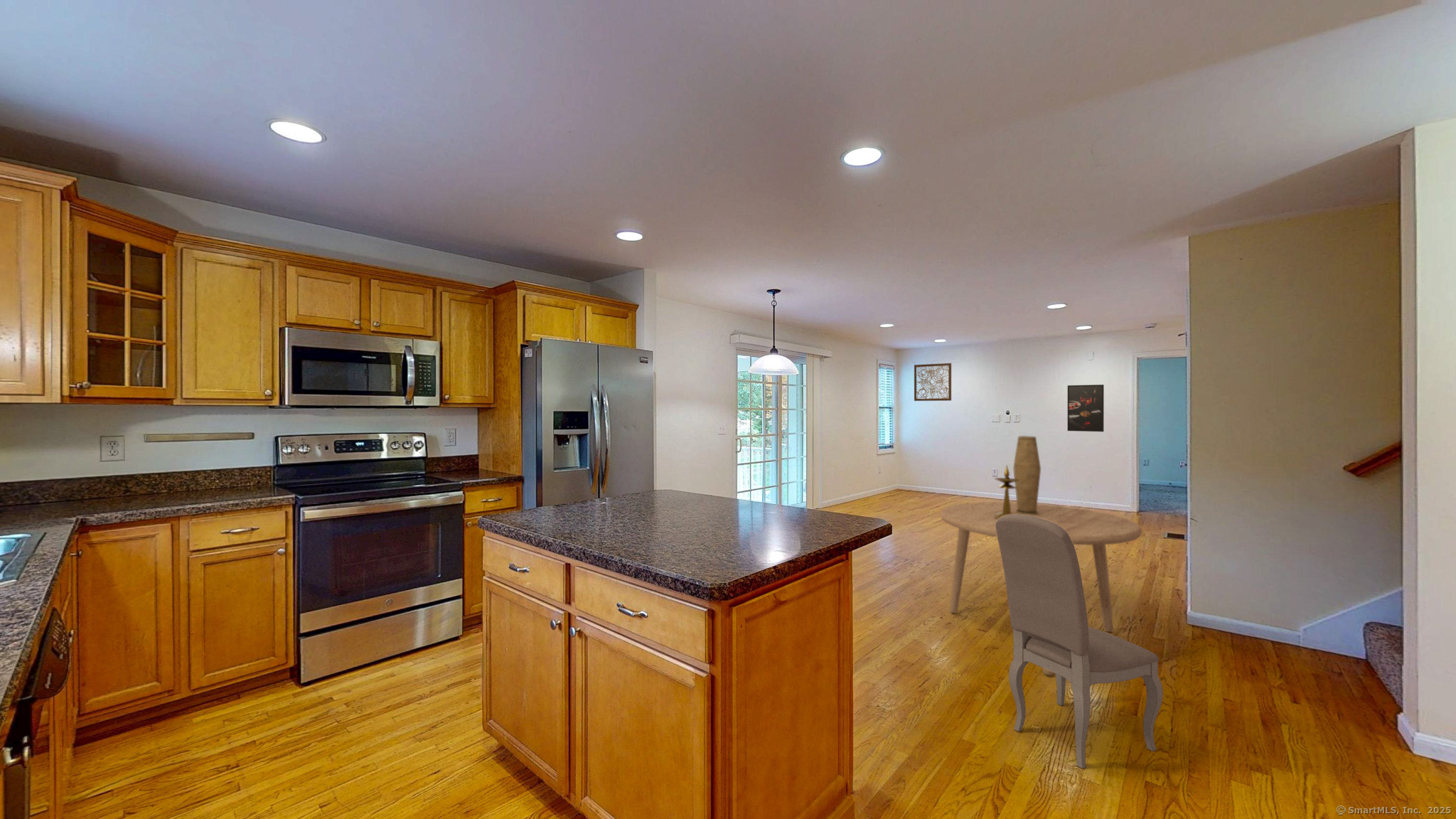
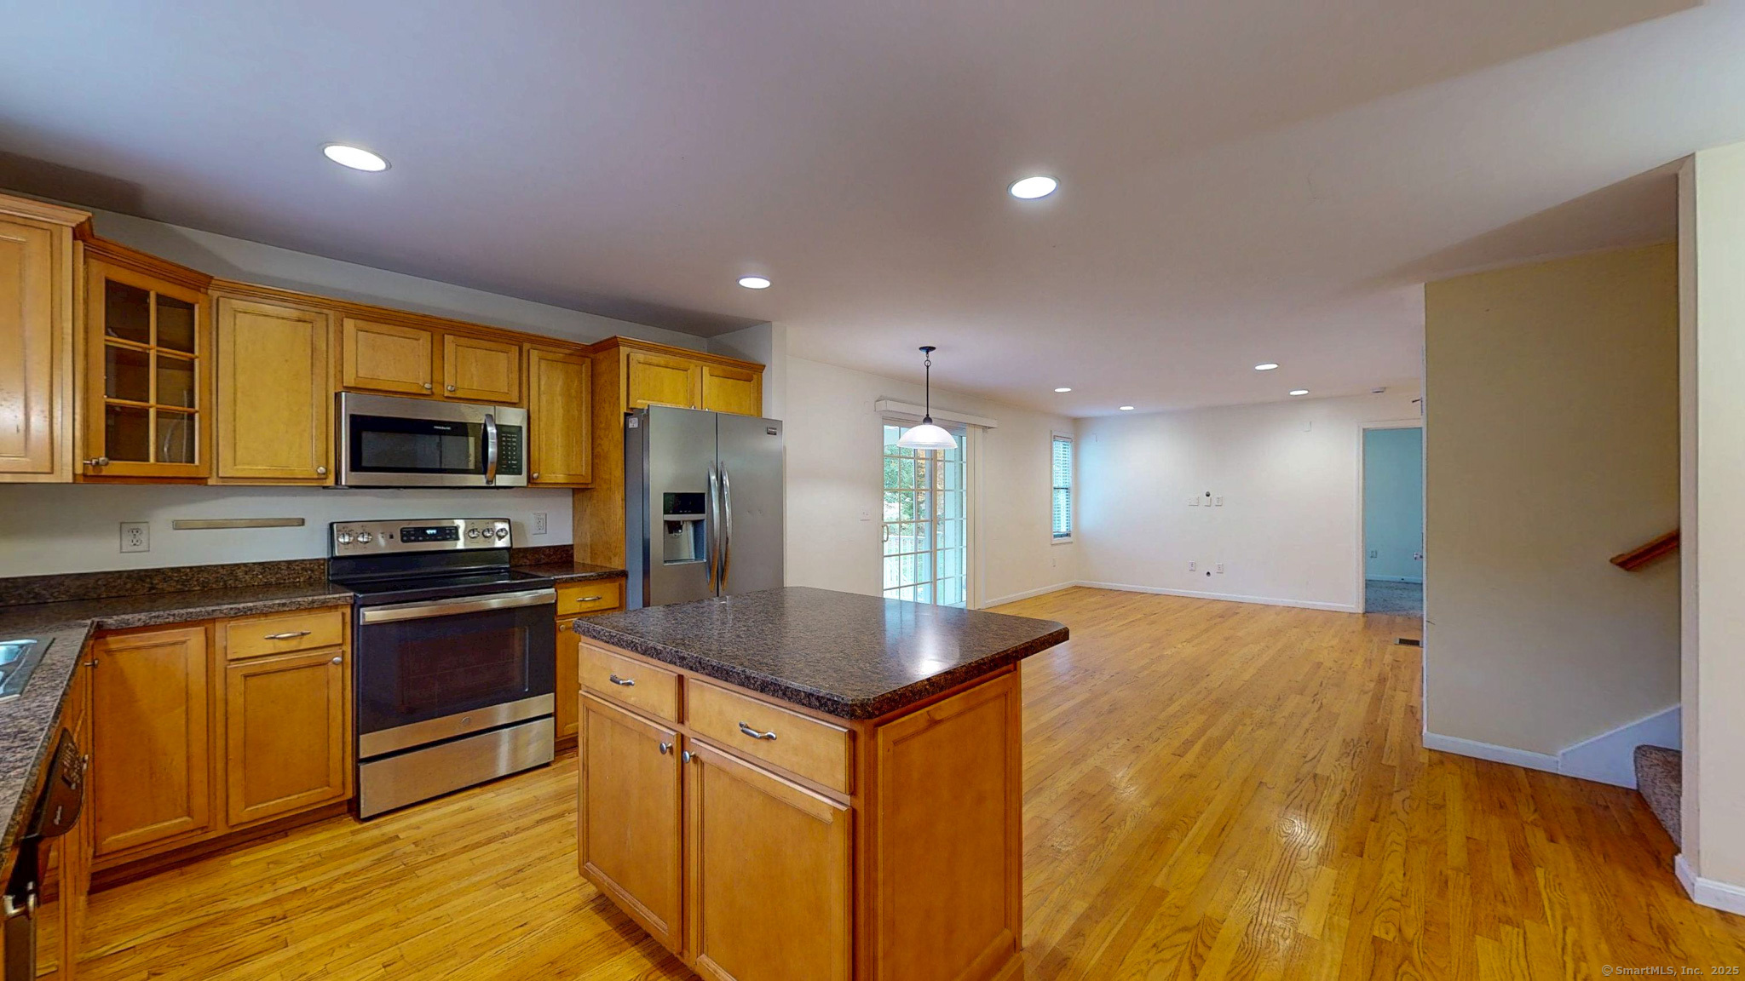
- candlestick [994,464,1019,519]
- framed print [1067,384,1105,432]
- dining chair [995,514,1164,769]
- wall art [914,363,952,402]
- dining table [940,501,1142,676]
- vase [1012,435,1042,515]
